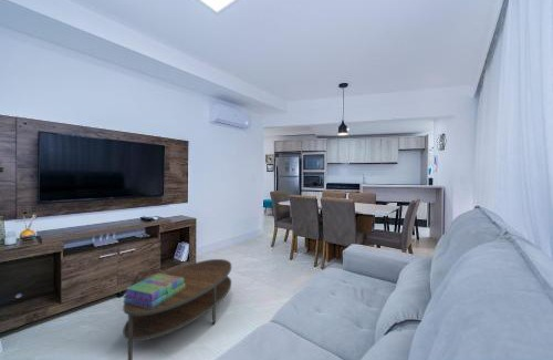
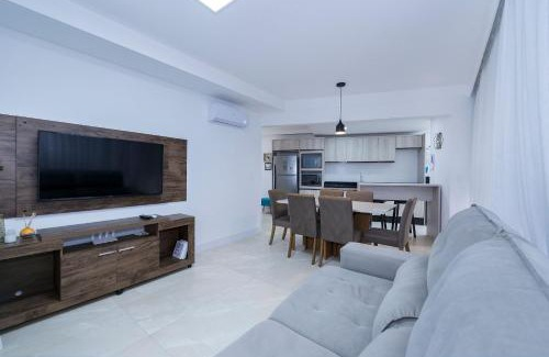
- stack of books [122,272,186,308]
- coffee table [122,258,232,360]
